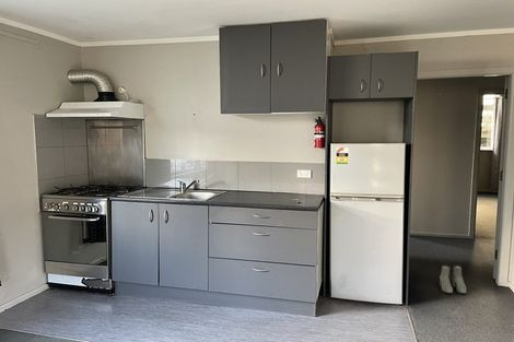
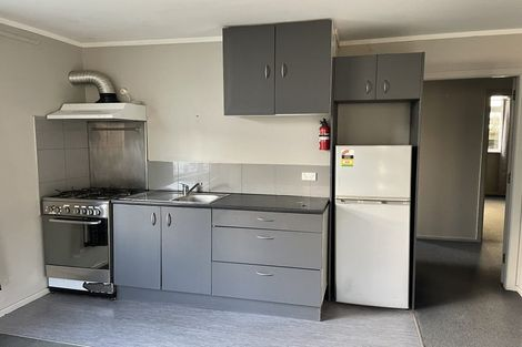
- boots [439,263,467,295]
